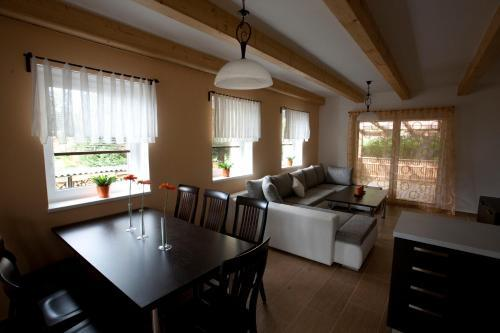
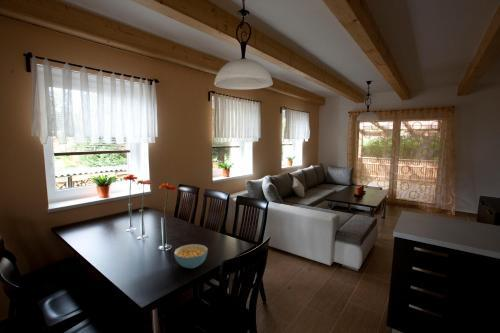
+ cereal bowl [173,243,209,269]
